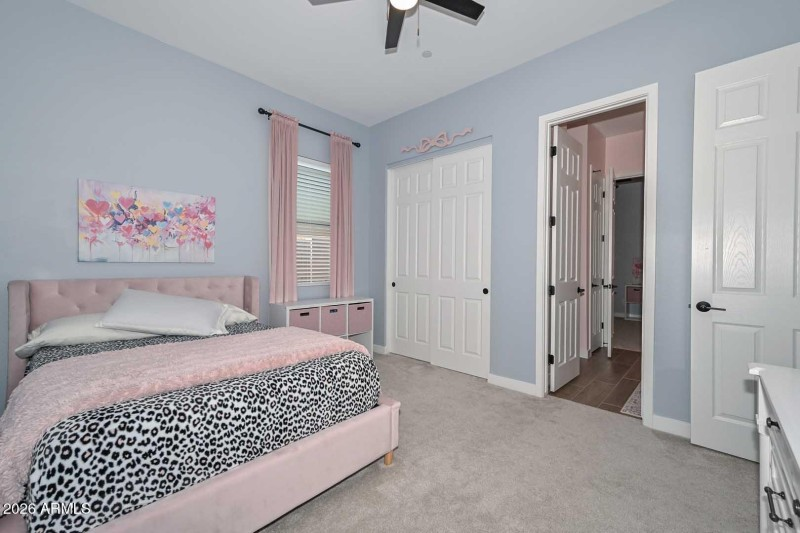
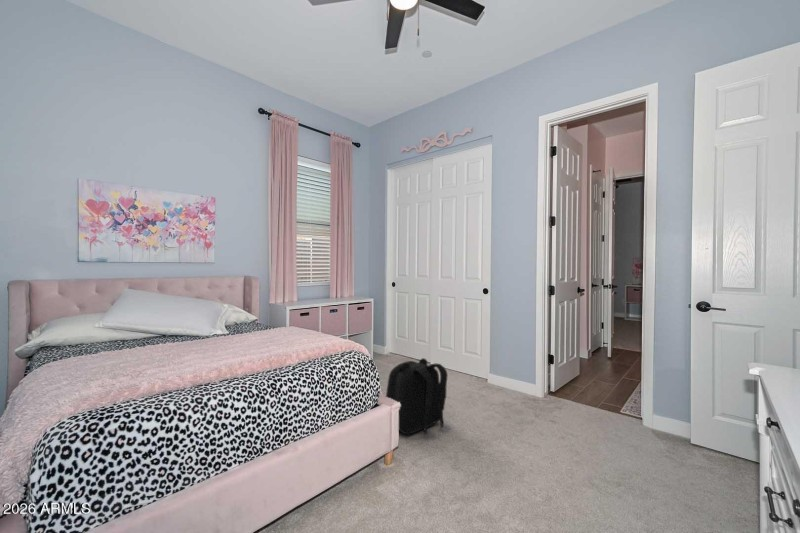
+ backpack [385,357,449,436]
